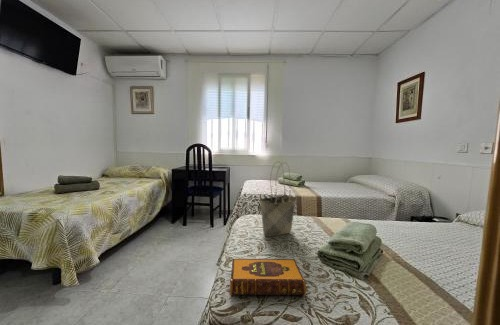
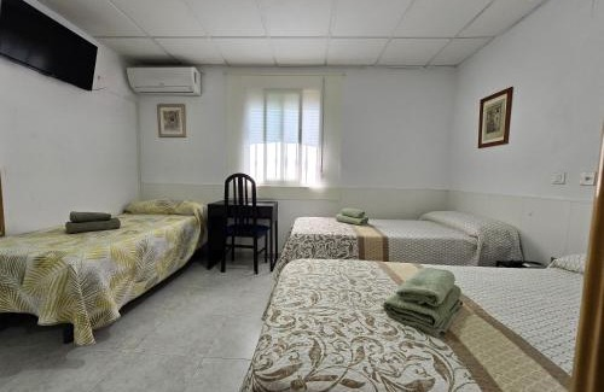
- hardback book [229,258,307,297]
- tote bag [259,160,298,238]
